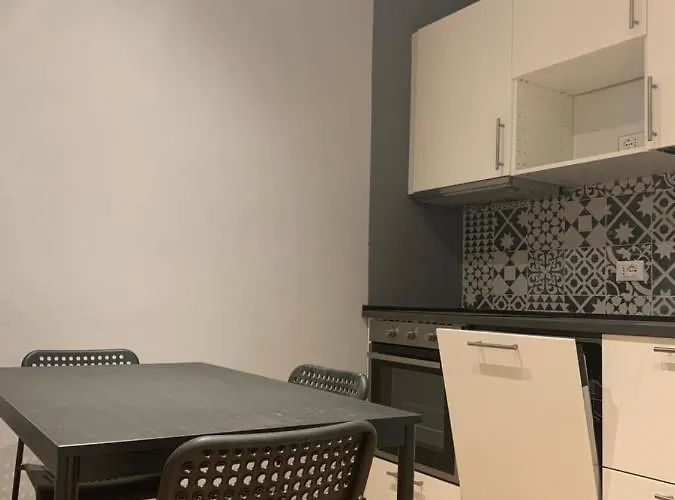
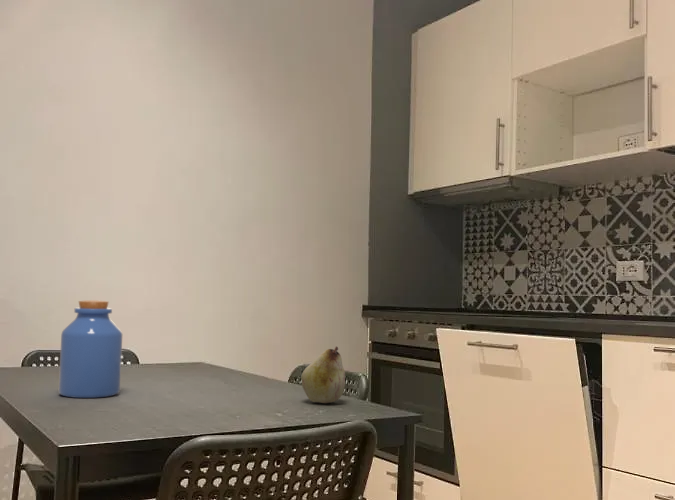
+ jar [58,299,123,399]
+ fruit [300,345,346,404]
